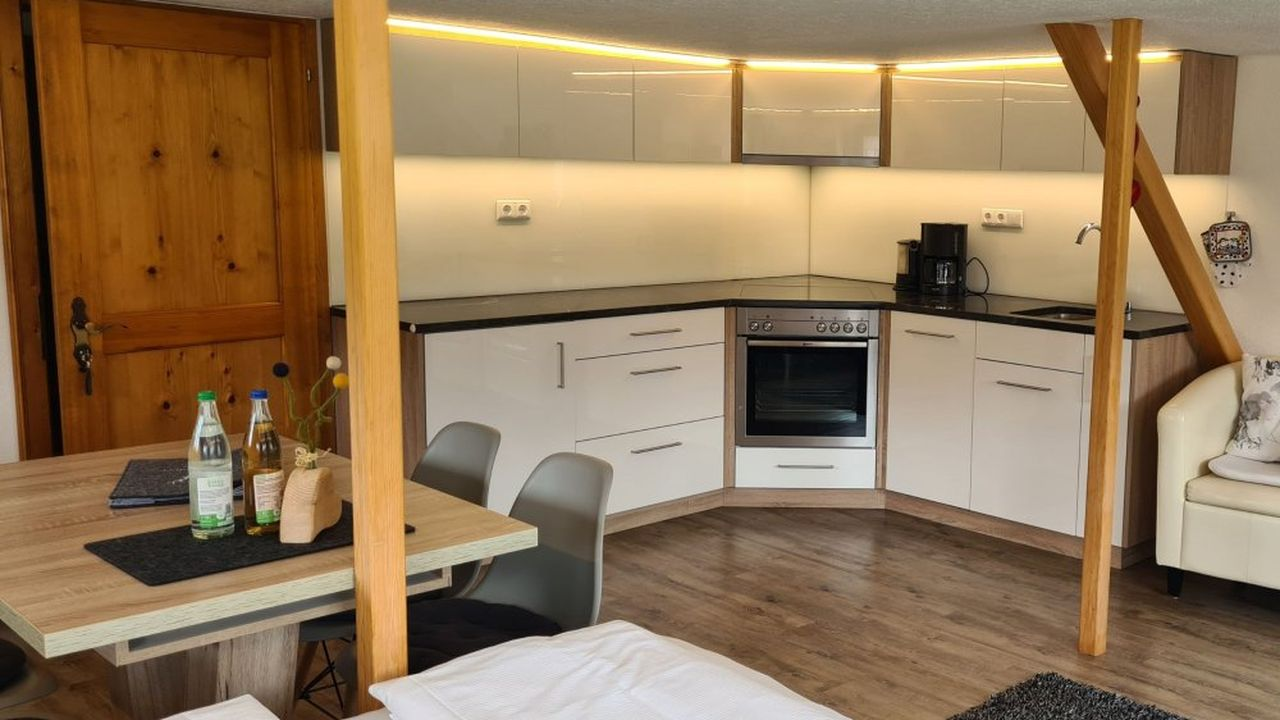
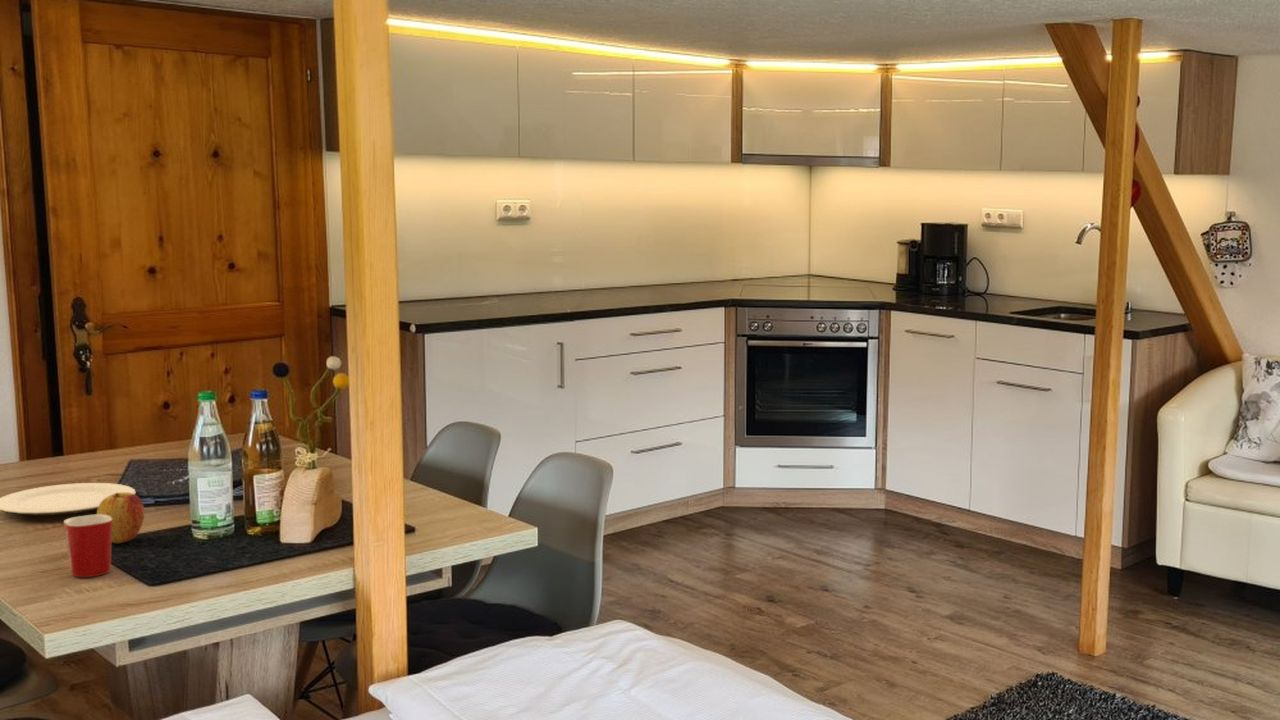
+ apple [96,492,145,544]
+ mug [63,513,113,578]
+ plate [0,482,137,517]
